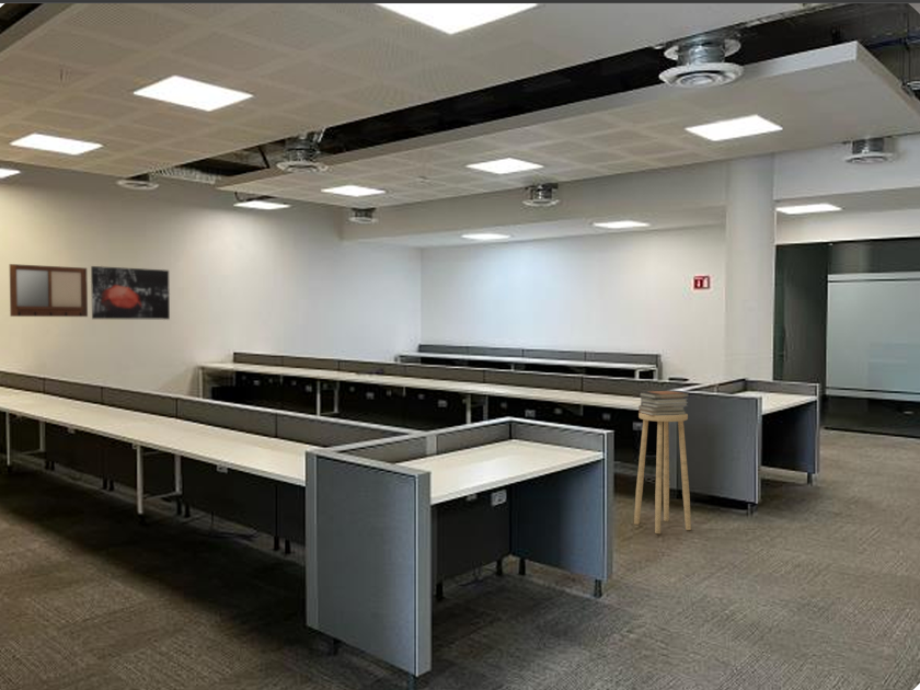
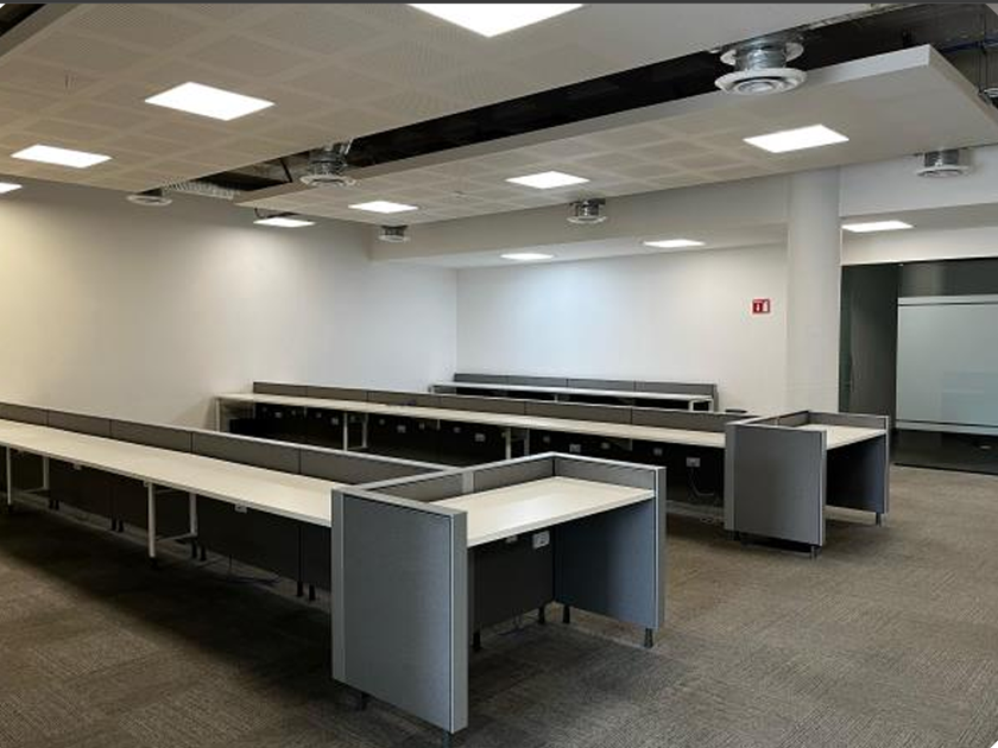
- stool [633,413,692,534]
- writing board [9,263,89,318]
- wall art [90,265,171,321]
- book stack [637,390,690,415]
